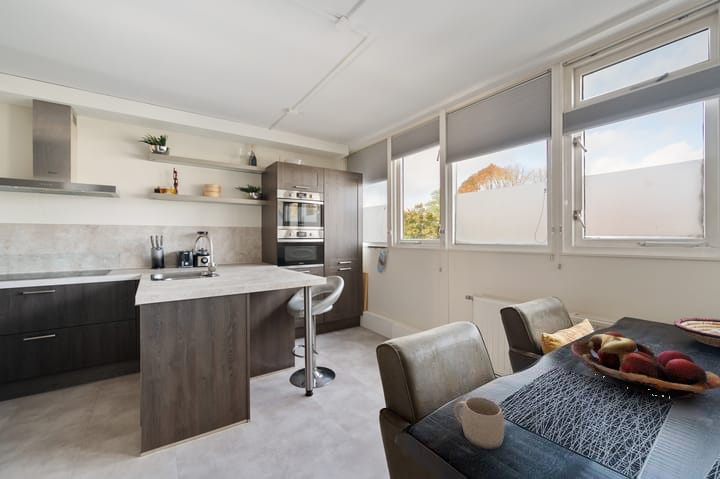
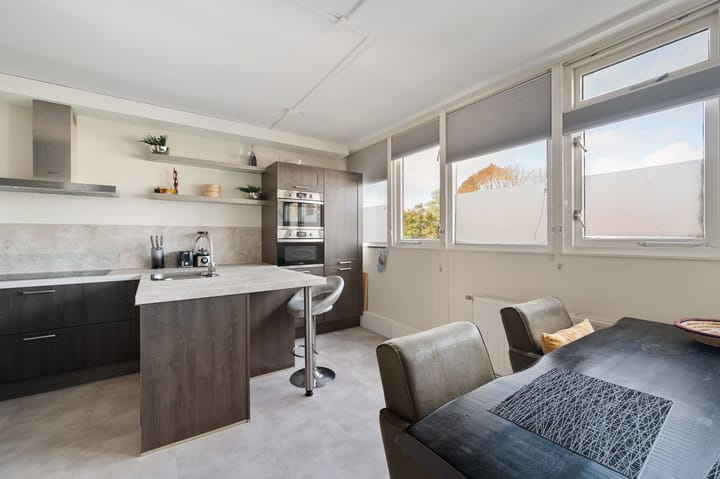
- fruit basket [570,331,720,399]
- mug [453,396,506,450]
